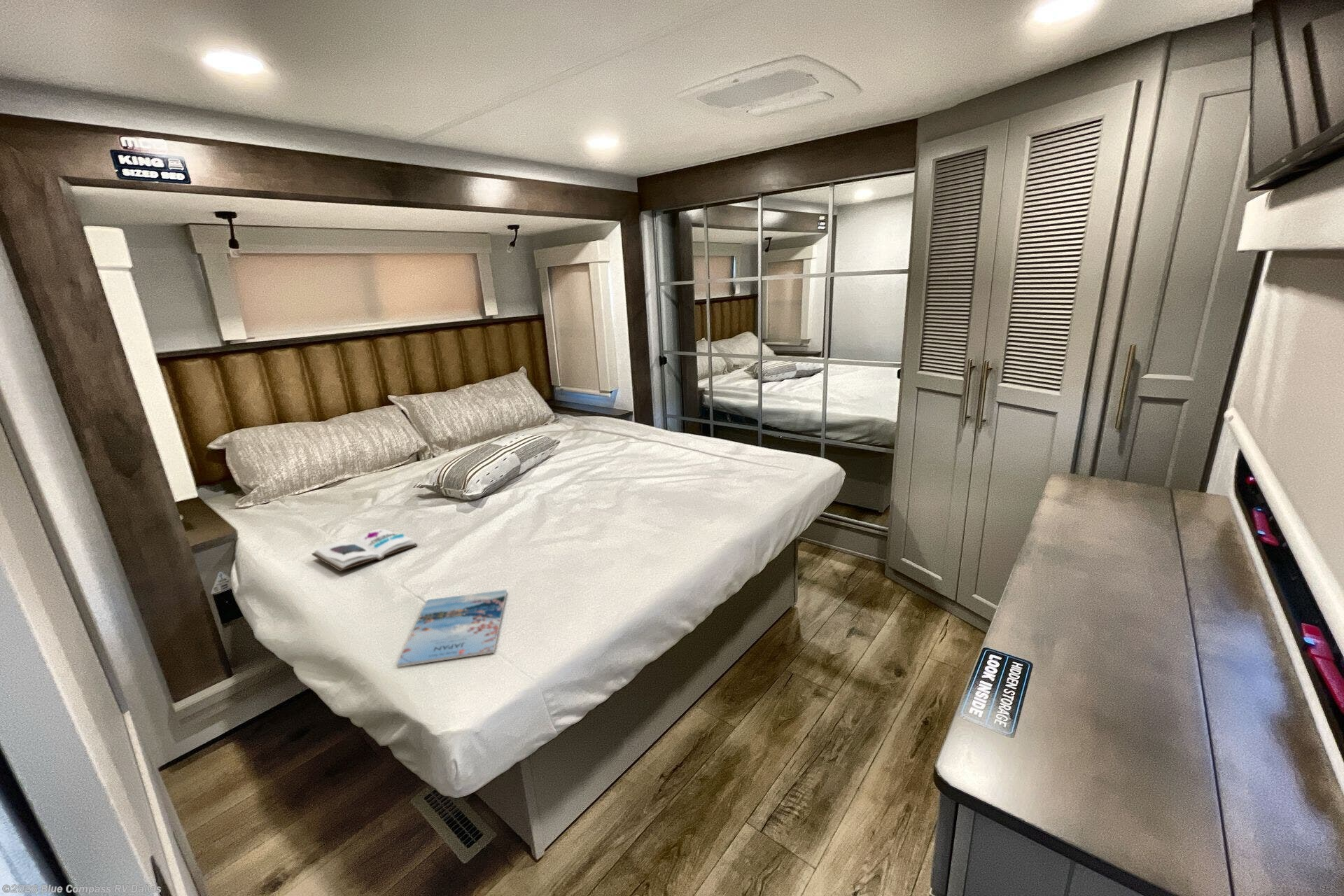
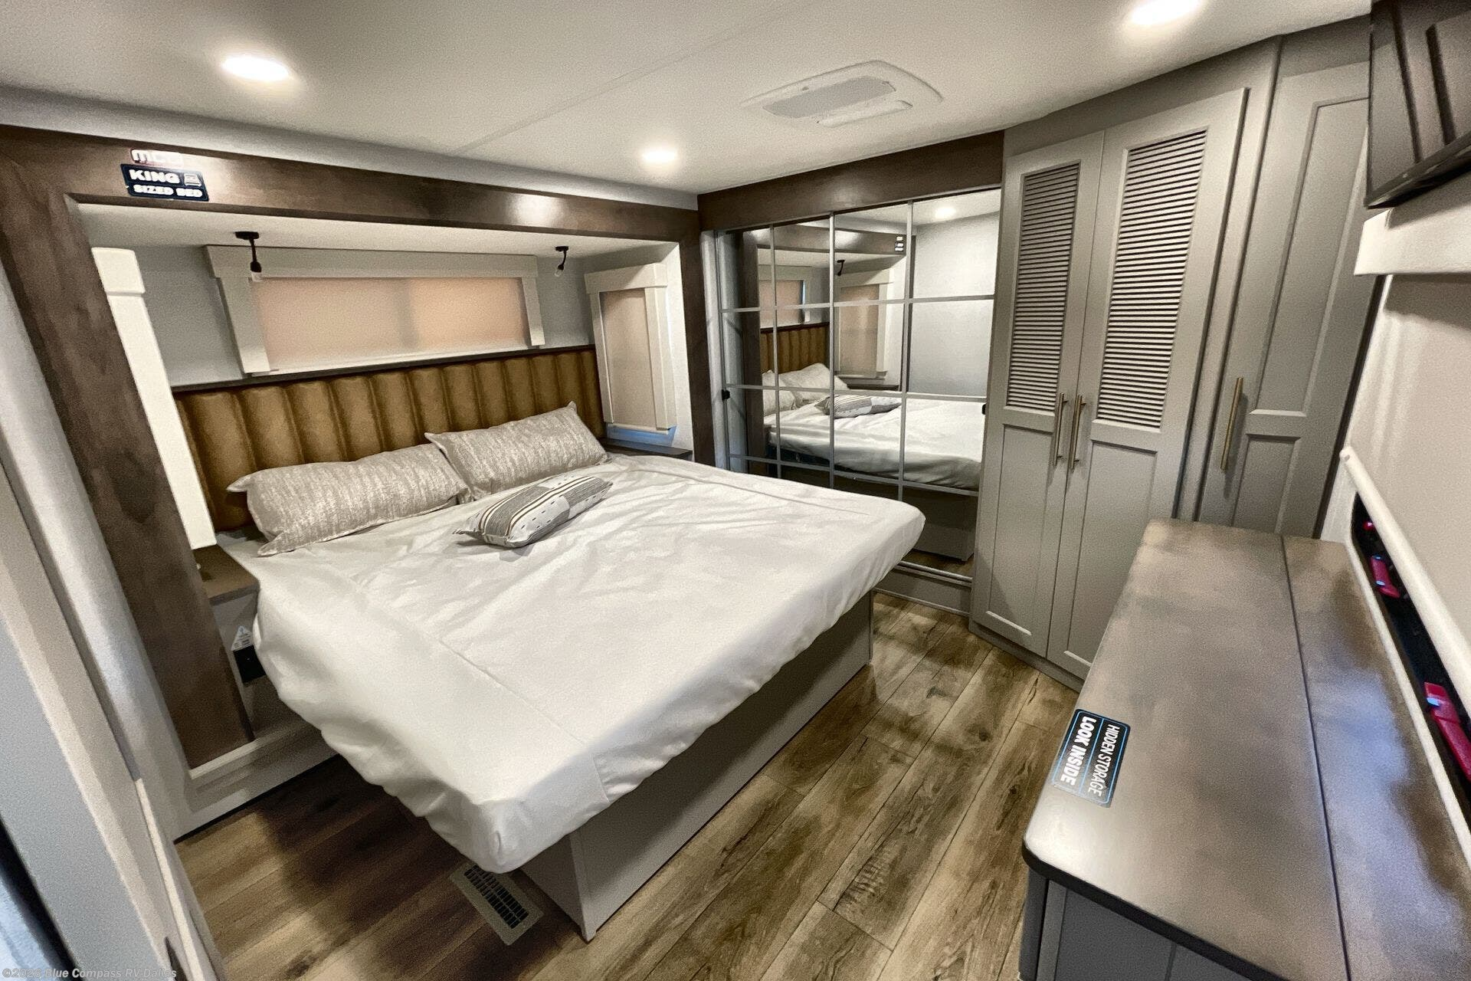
- book [311,528,418,572]
- magazine [395,589,507,668]
